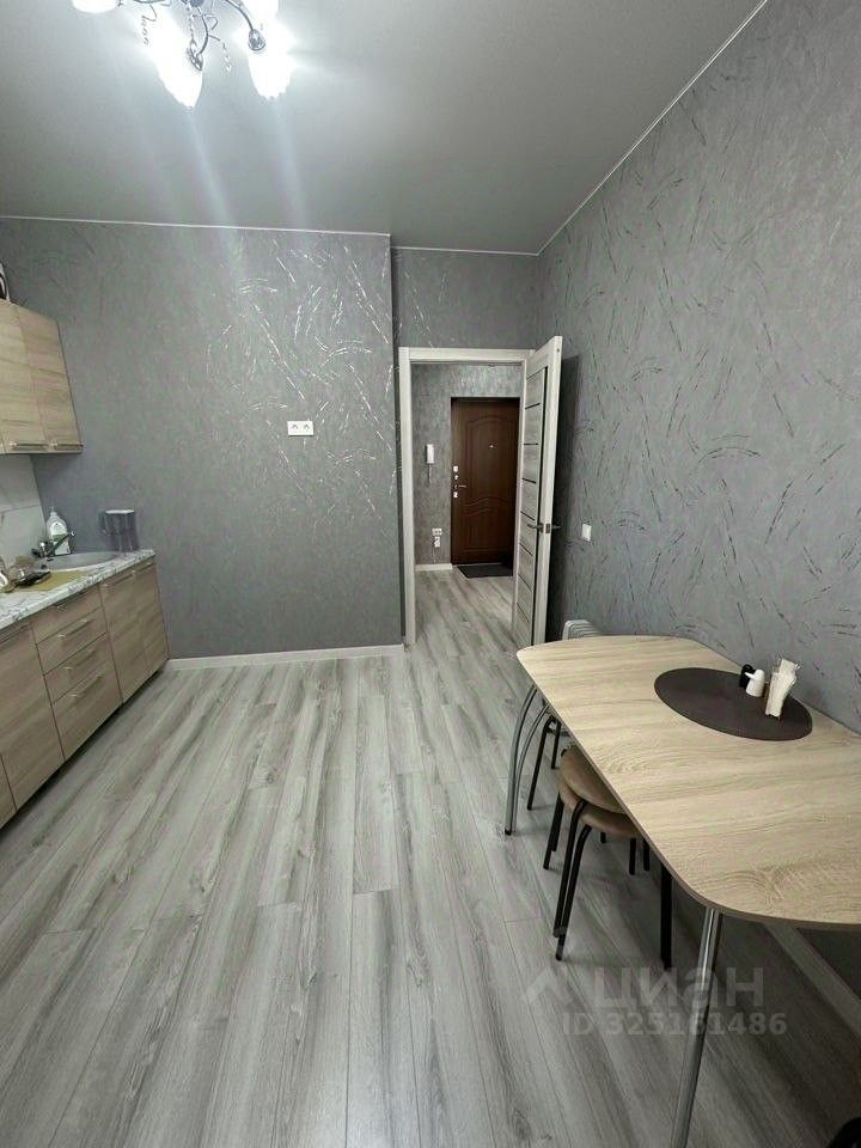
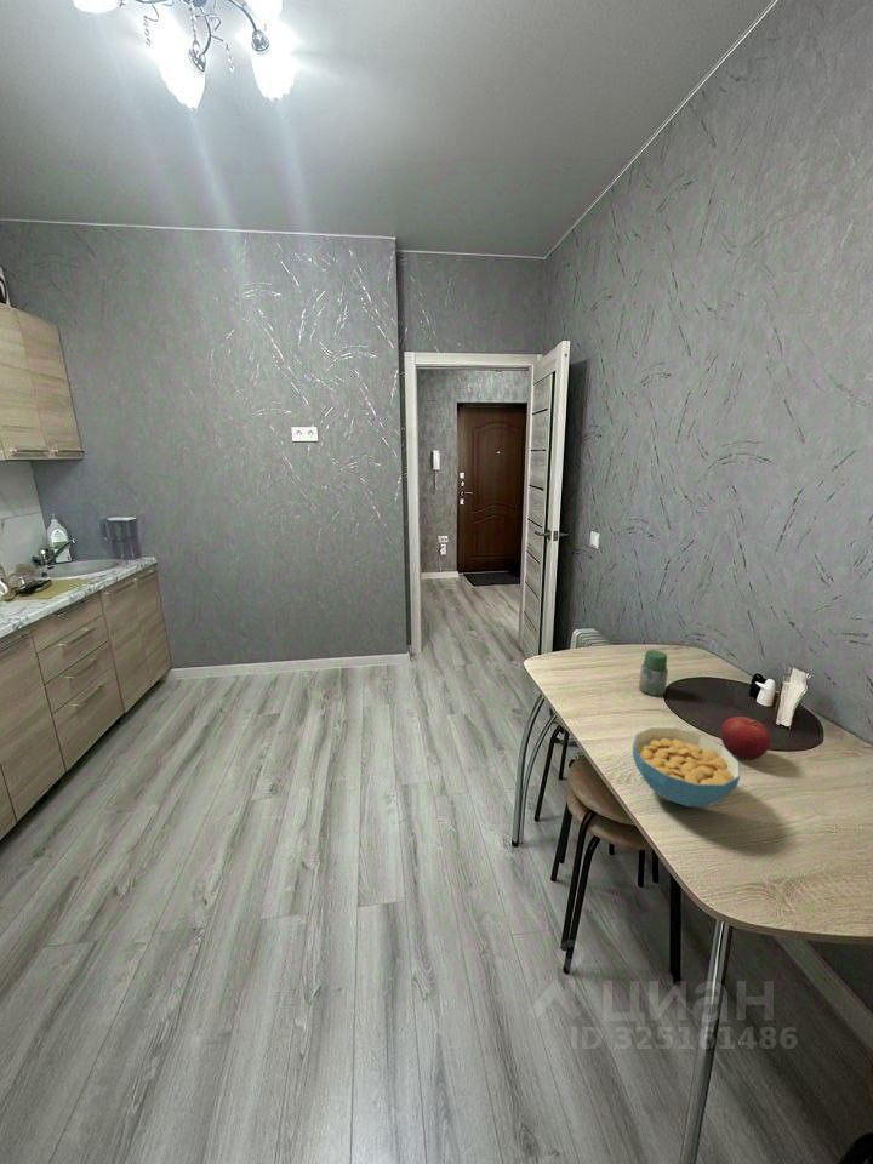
+ cereal bowl [632,726,741,808]
+ fruit [720,715,772,760]
+ jar [638,649,669,697]
